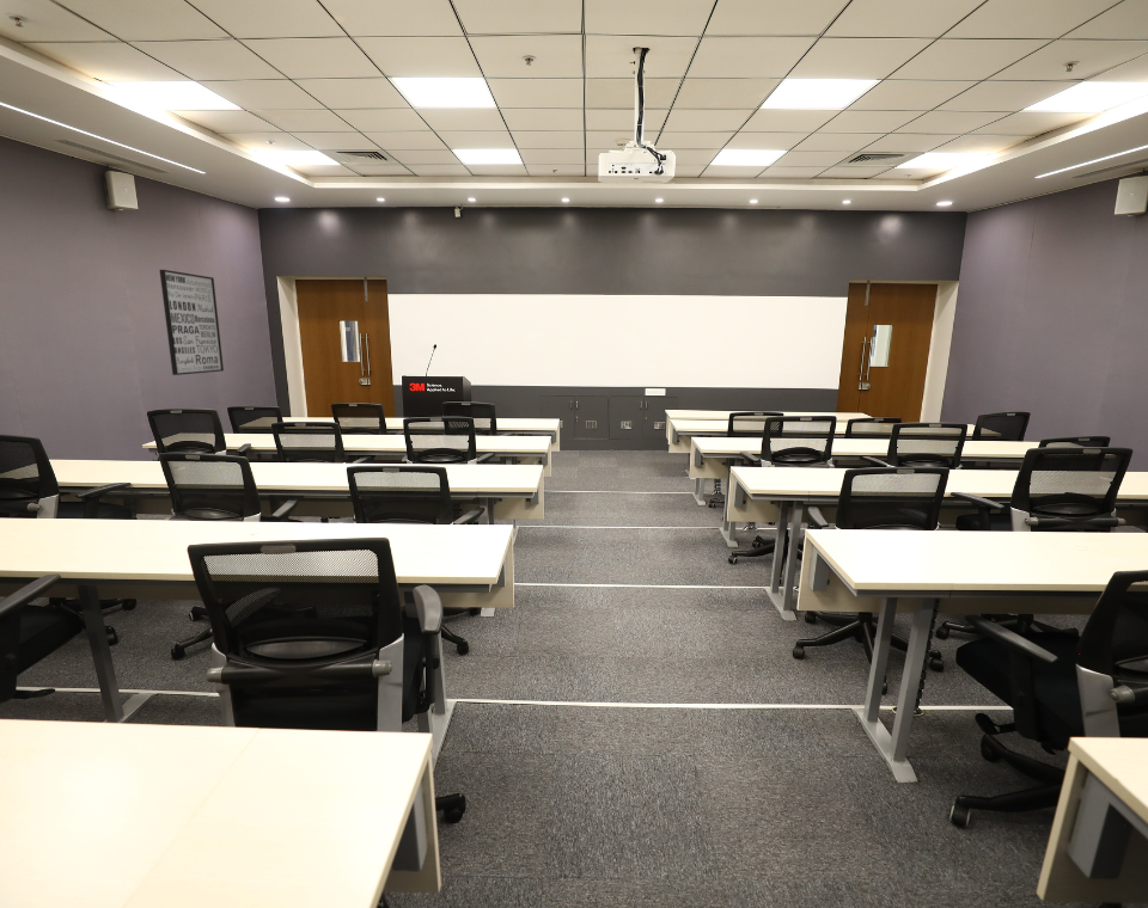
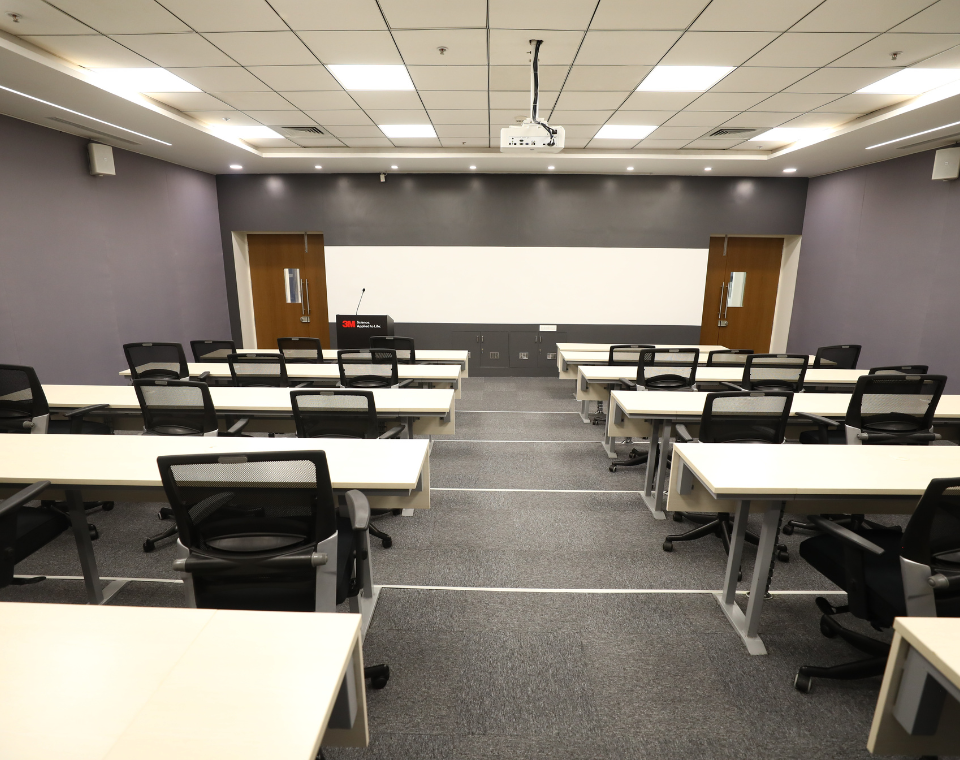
- wall art [159,269,225,376]
